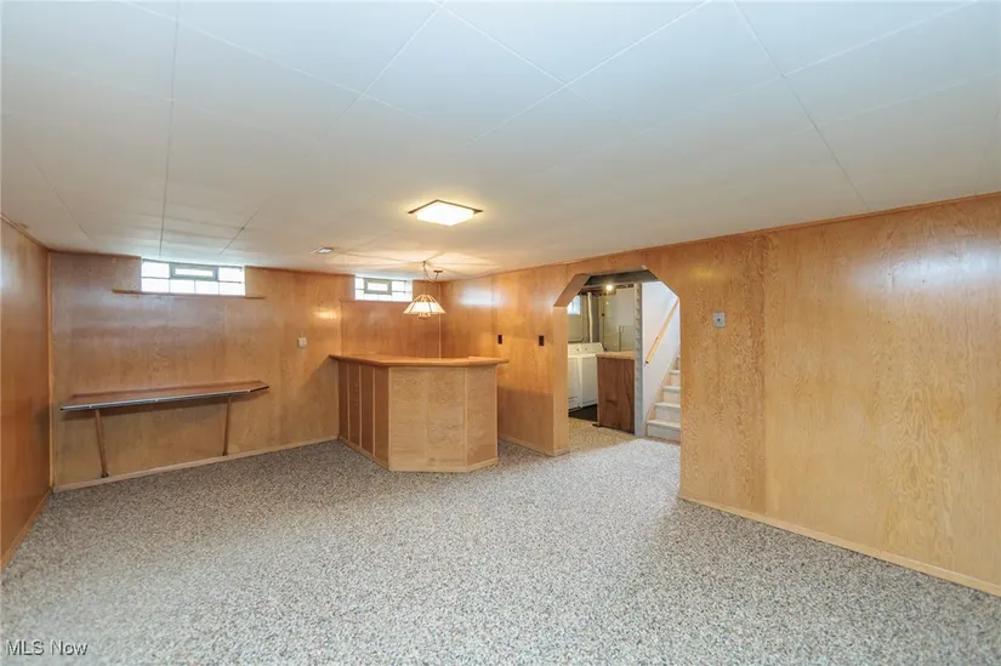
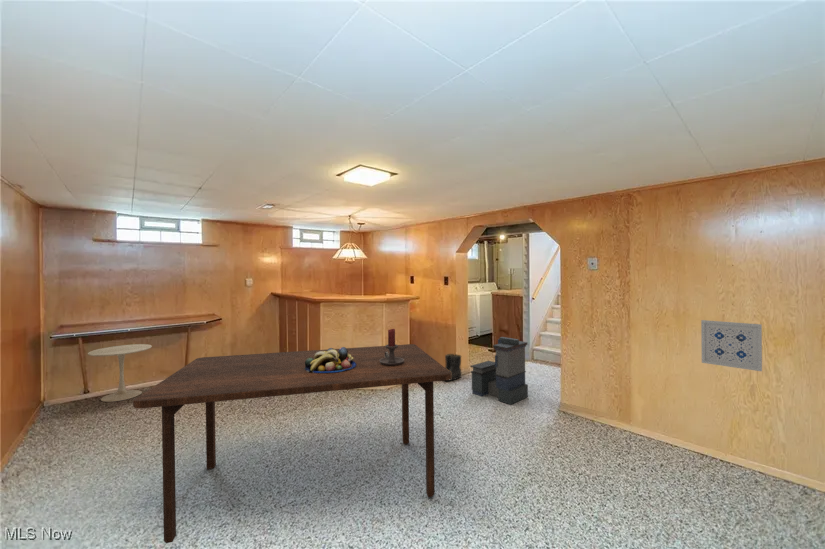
+ dining table [132,343,451,544]
+ candle holder [380,328,404,366]
+ side table [87,343,153,403]
+ fruit bowl [304,346,356,373]
+ boots [444,353,464,382]
+ storage bin [469,336,529,406]
+ wall art [700,319,763,372]
